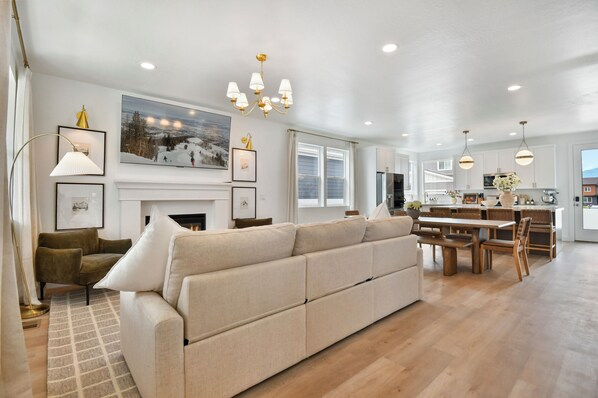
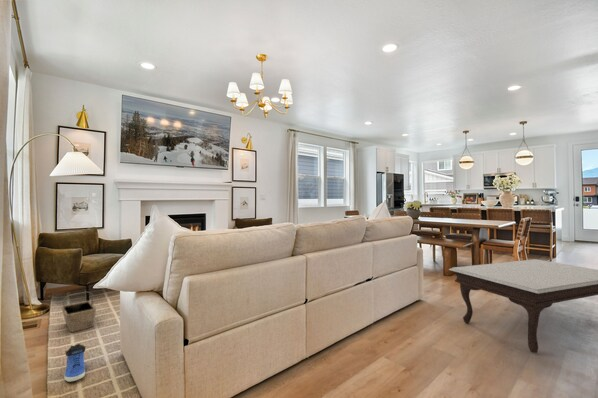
+ basket [60,291,97,333]
+ coffee table [448,258,598,354]
+ sneaker [63,343,87,383]
